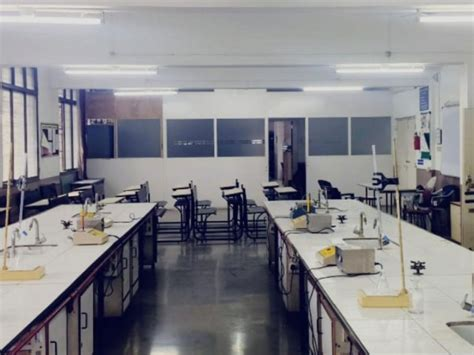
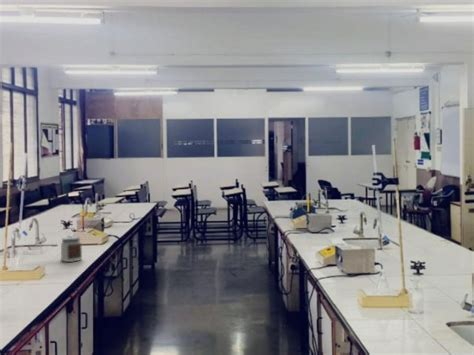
+ jar [60,236,83,263]
